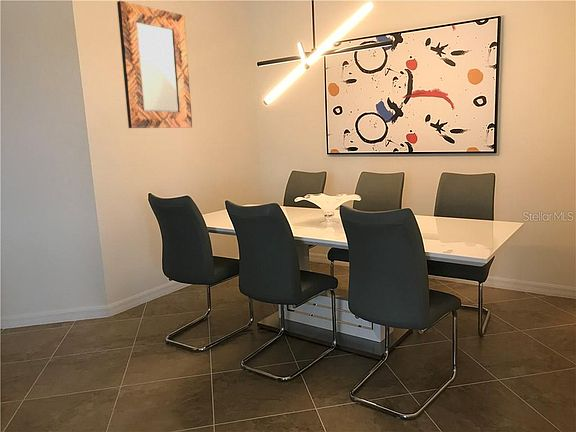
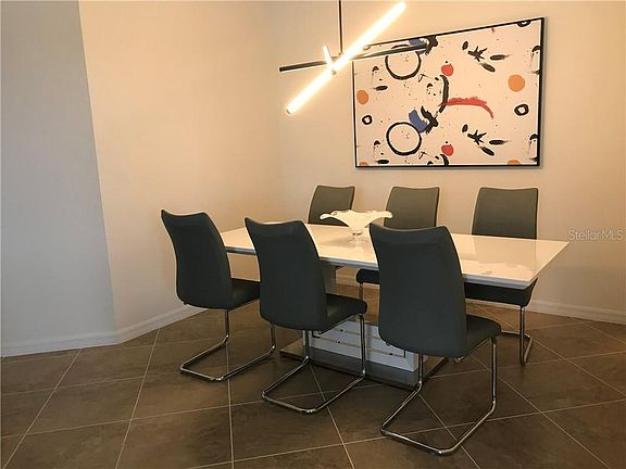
- home mirror [116,0,193,129]
